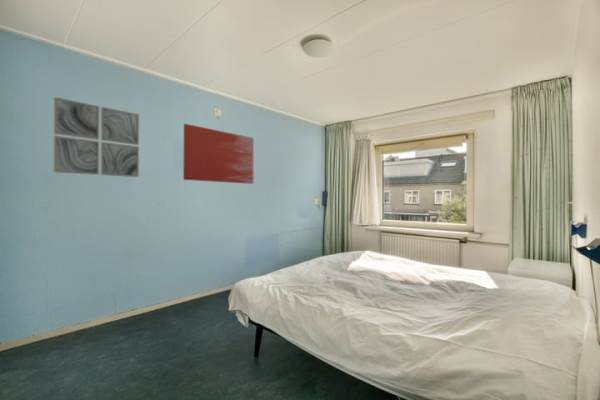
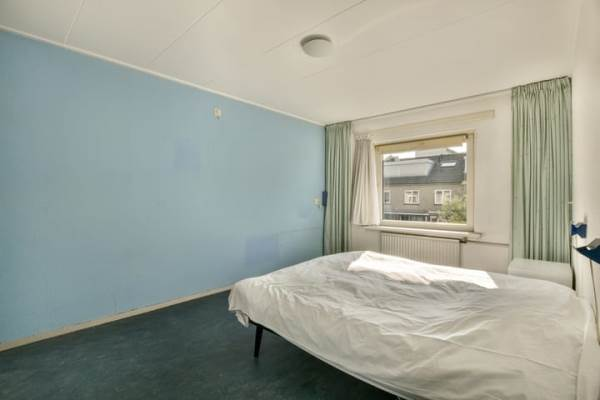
- wall art [182,123,255,185]
- wall art [53,96,140,178]
